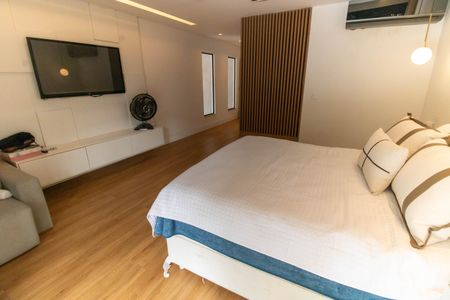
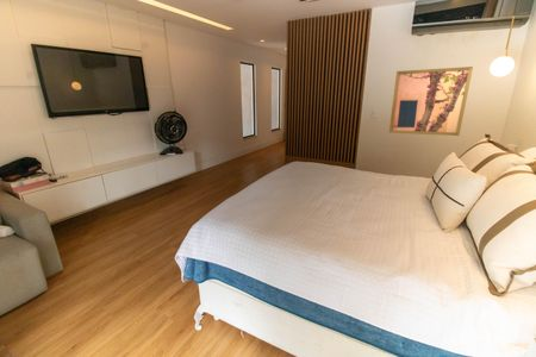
+ wall art [388,65,474,137]
